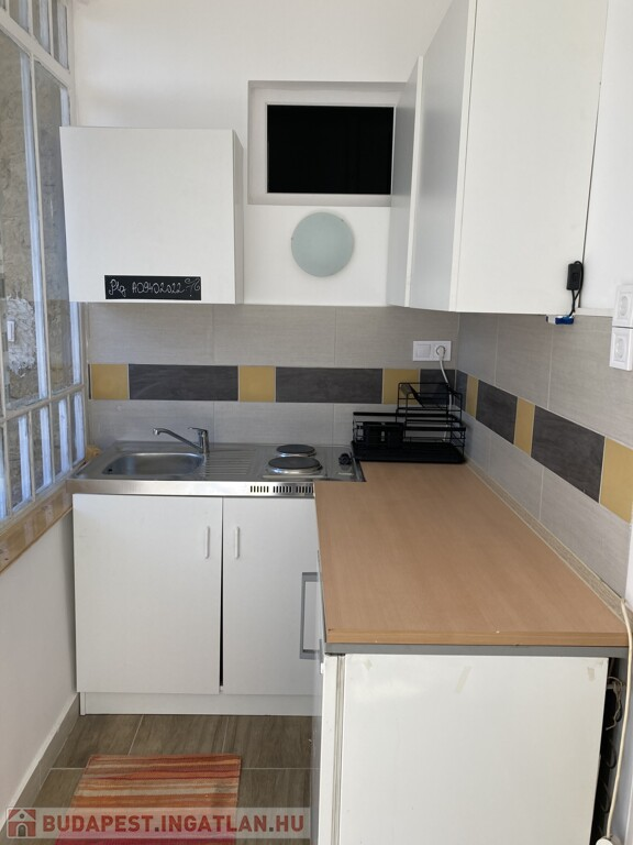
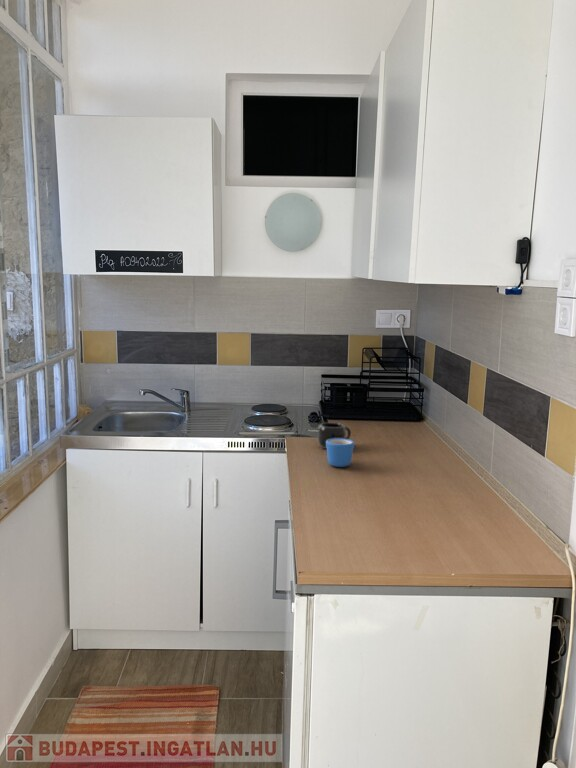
+ mug [317,422,352,450]
+ mug [326,438,355,468]
